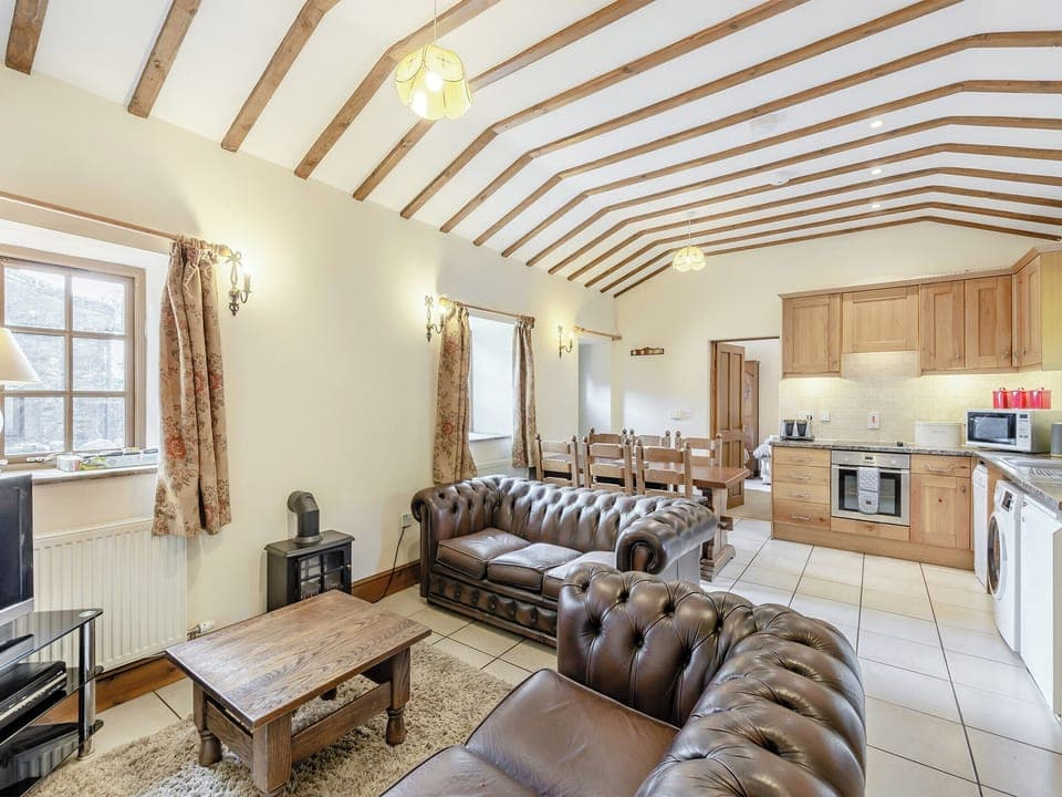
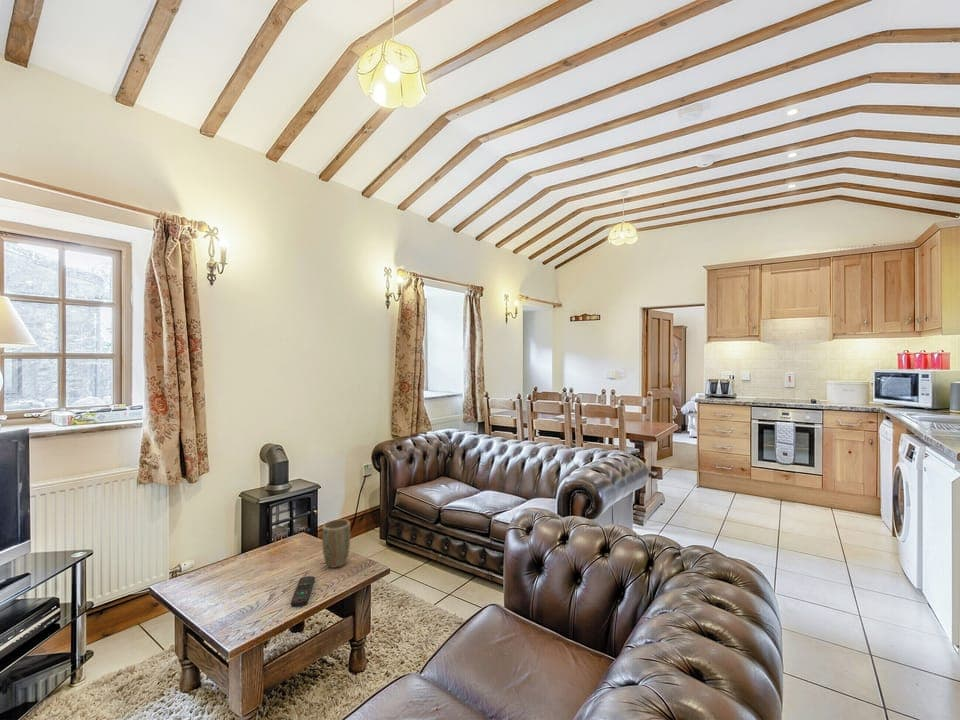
+ remote control [290,575,316,607]
+ plant pot [321,518,351,569]
